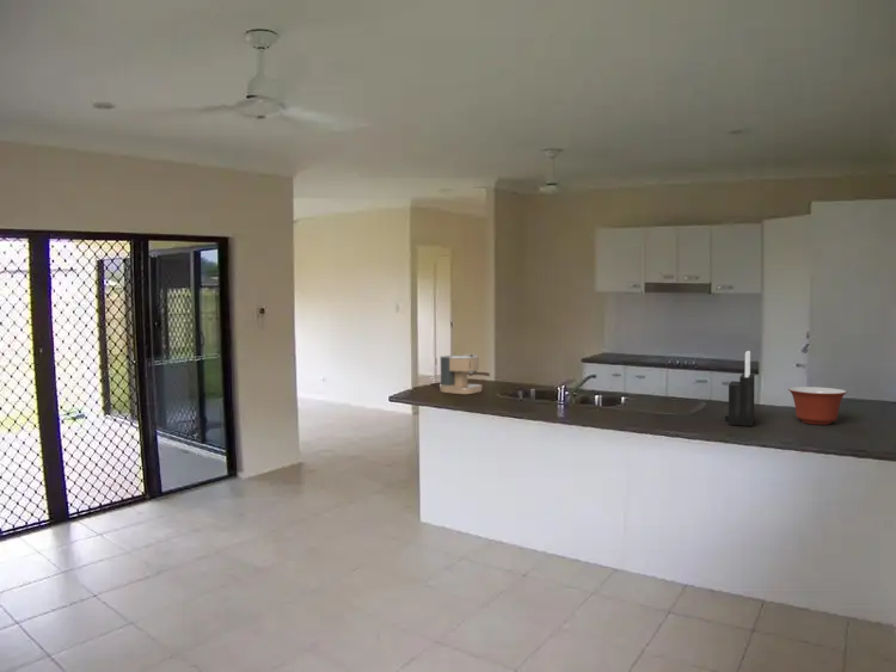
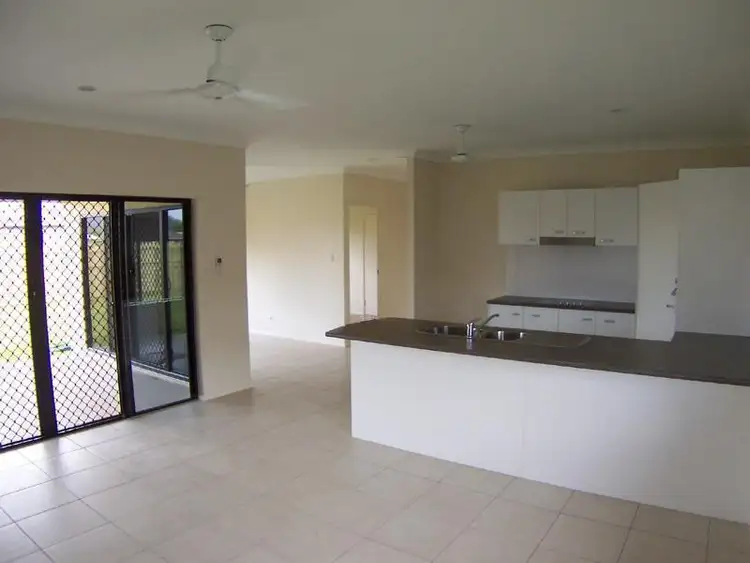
- coffee maker [438,353,491,395]
- mixing bowl [787,386,848,426]
- knife block [724,350,755,427]
